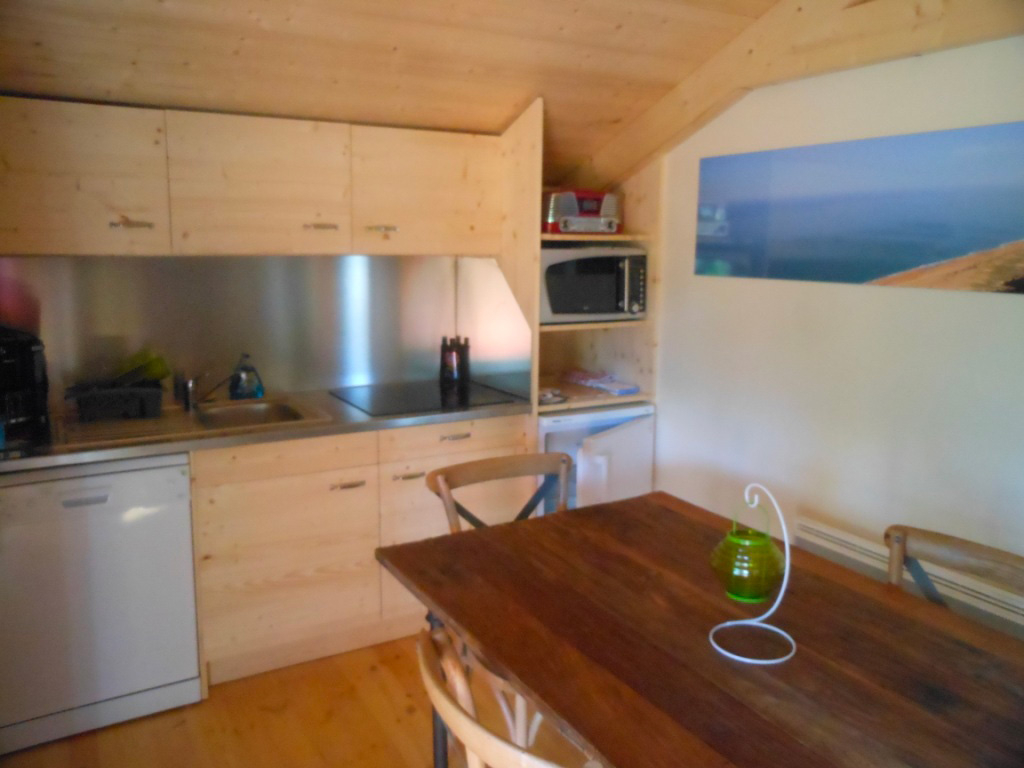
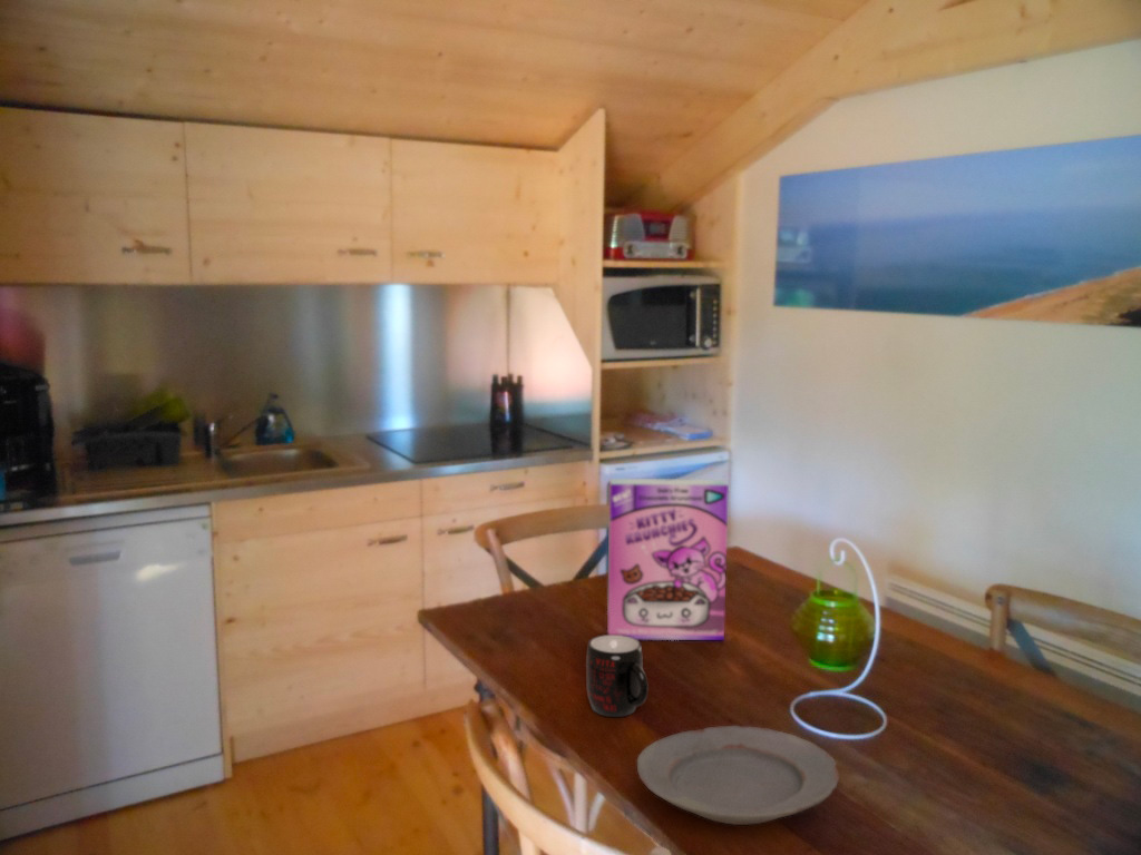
+ mug [585,633,650,718]
+ cereal box [606,478,730,641]
+ plate [636,725,840,826]
